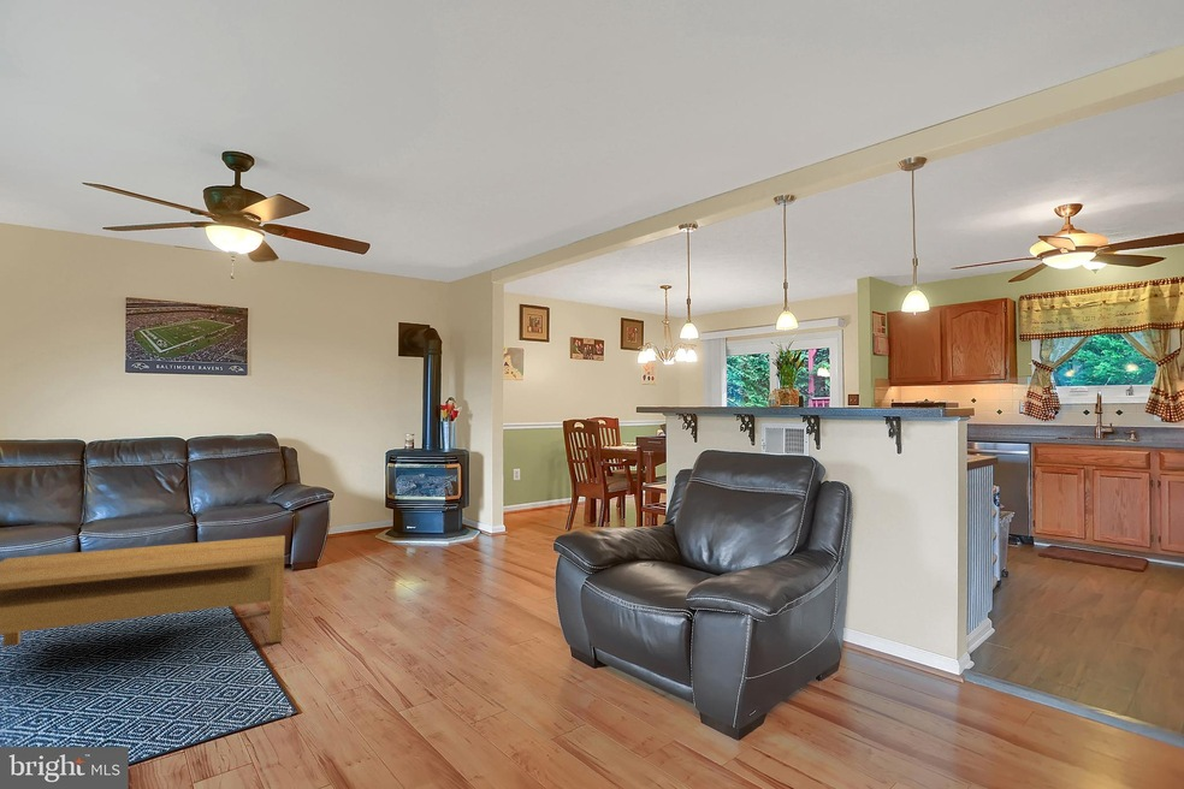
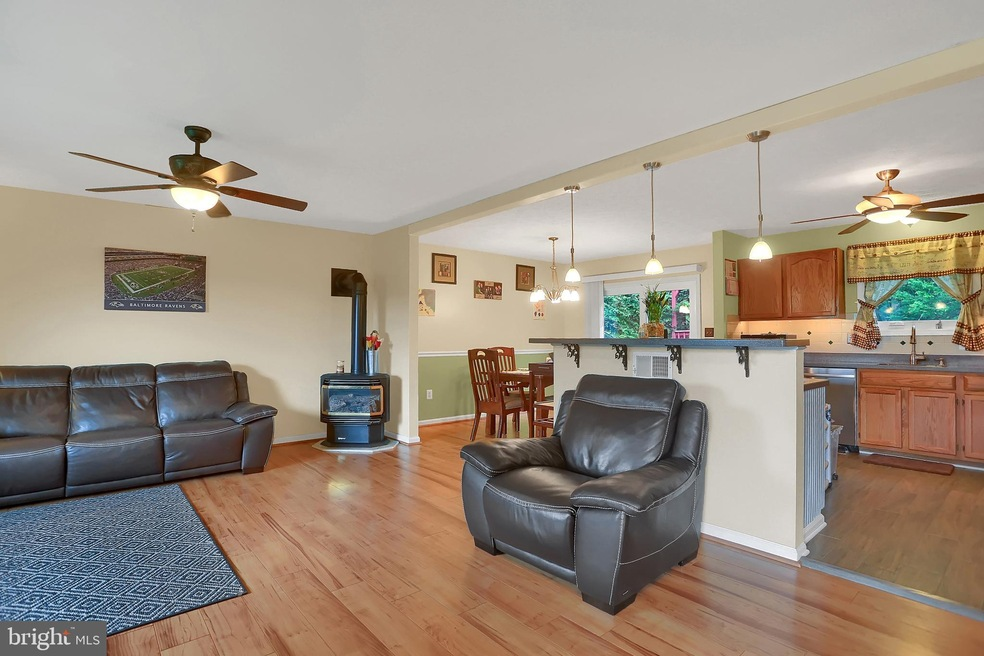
- coffee table [0,534,286,647]
